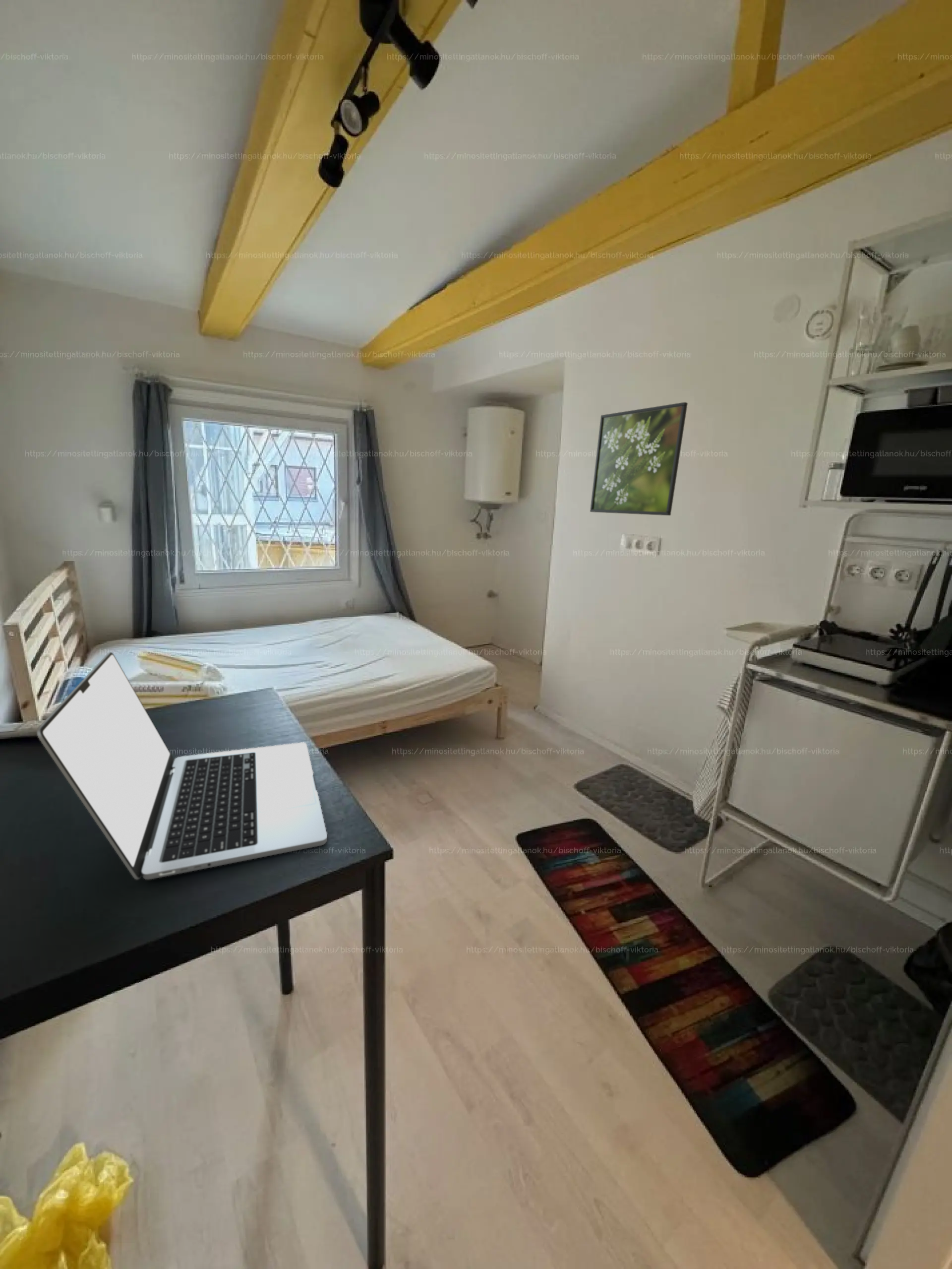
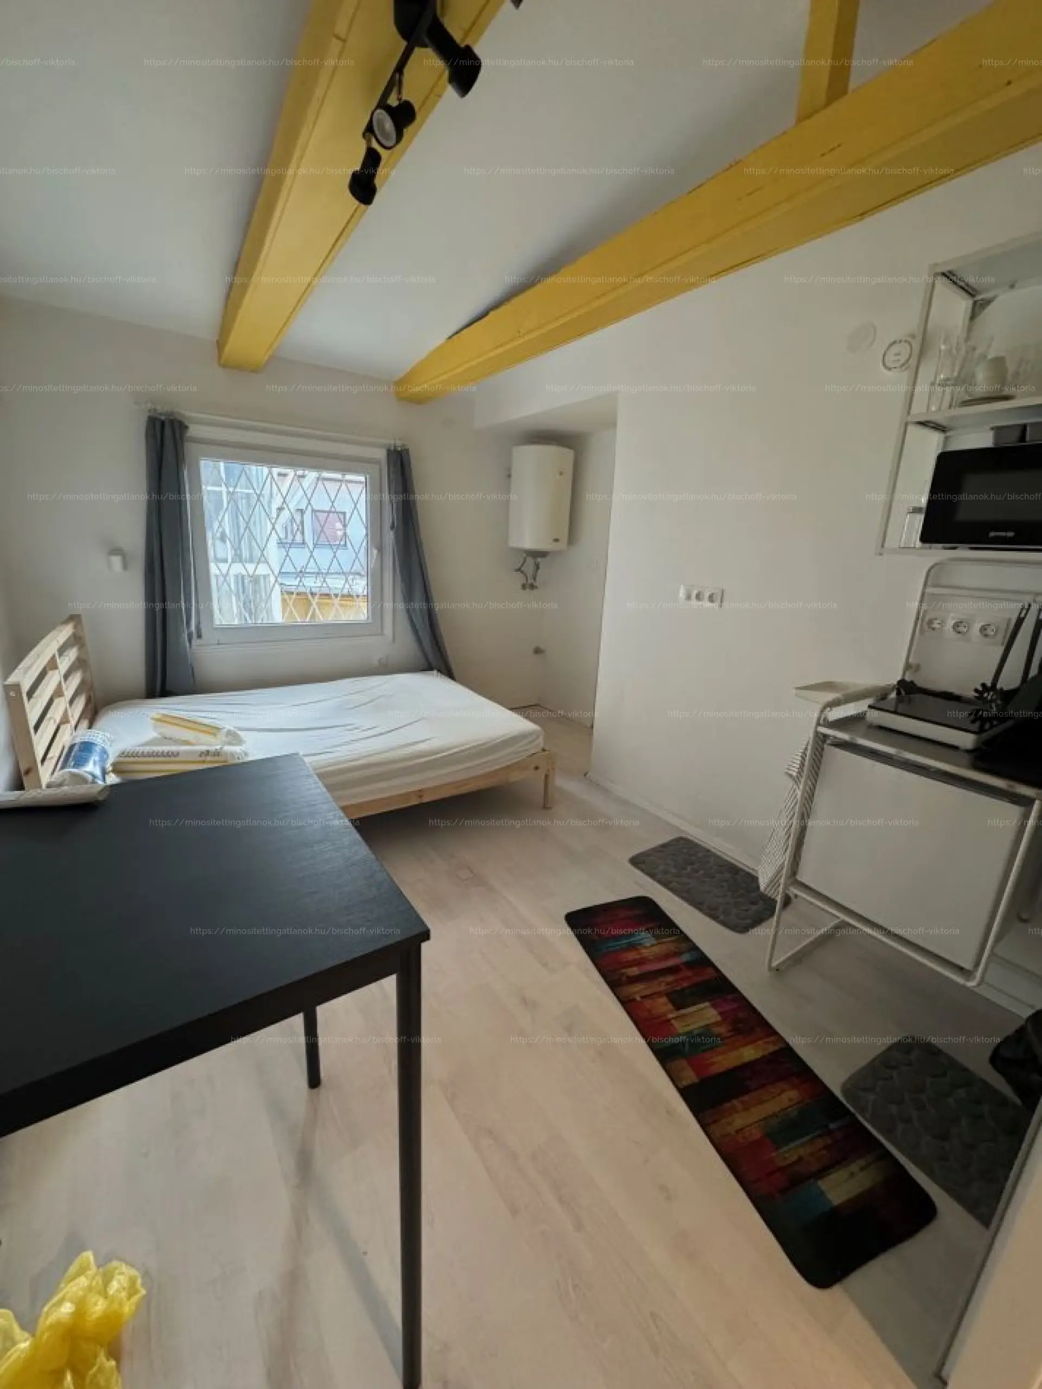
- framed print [590,401,688,516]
- laptop [36,651,328,880]
